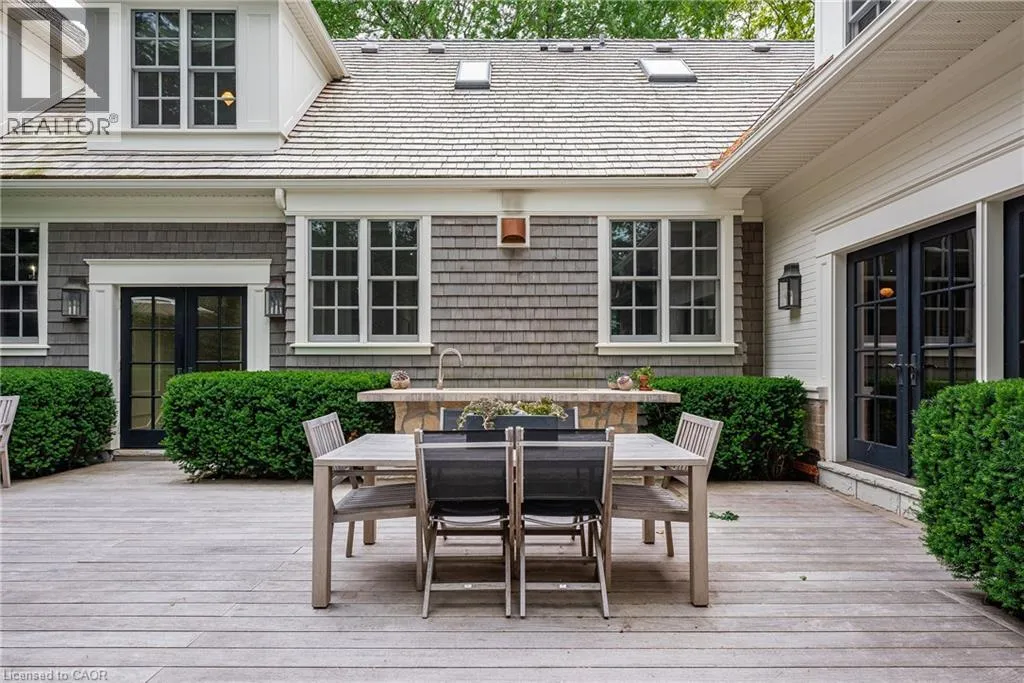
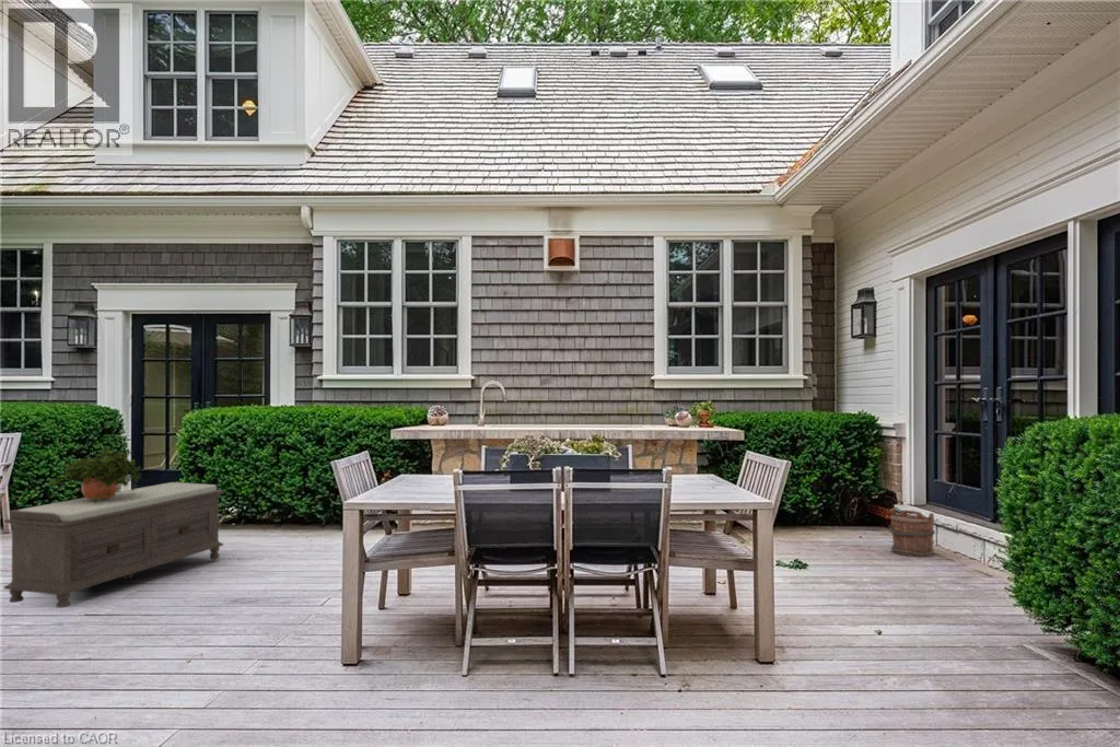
+ bench [2,481,225,609]
+ potted plant [47,447,142,503]
+ bucket [887,507,936,558]
